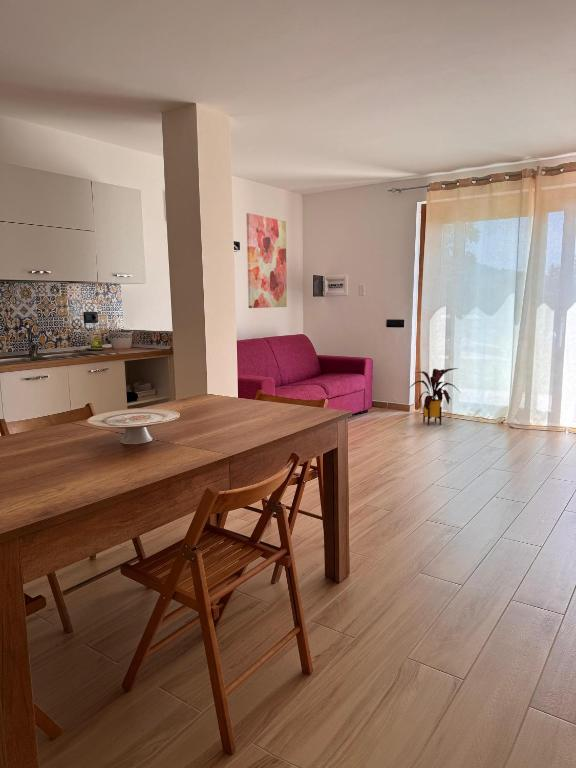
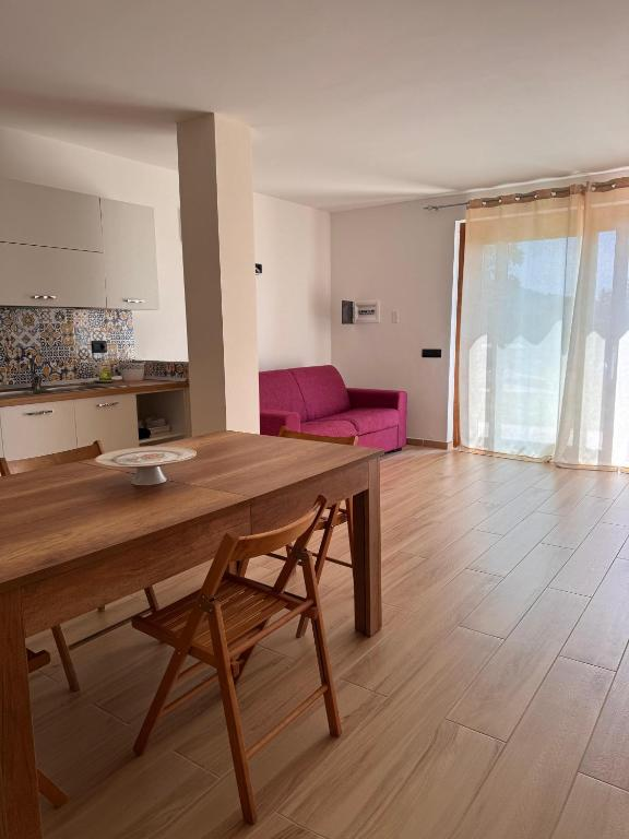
- house plant [407,367,462,426]
- wall art [246,212,288,309]
